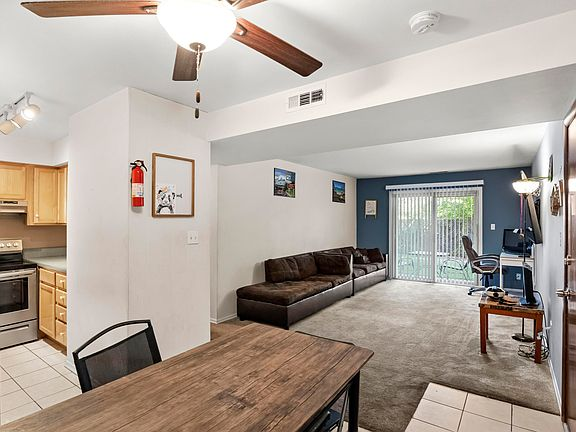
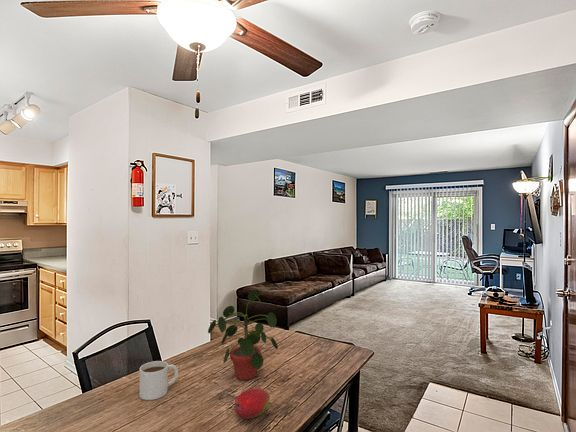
+ fruit [234,387,271,420]
+ mug [138,360,179,401]
+ potted plant [207,288,279,381]
